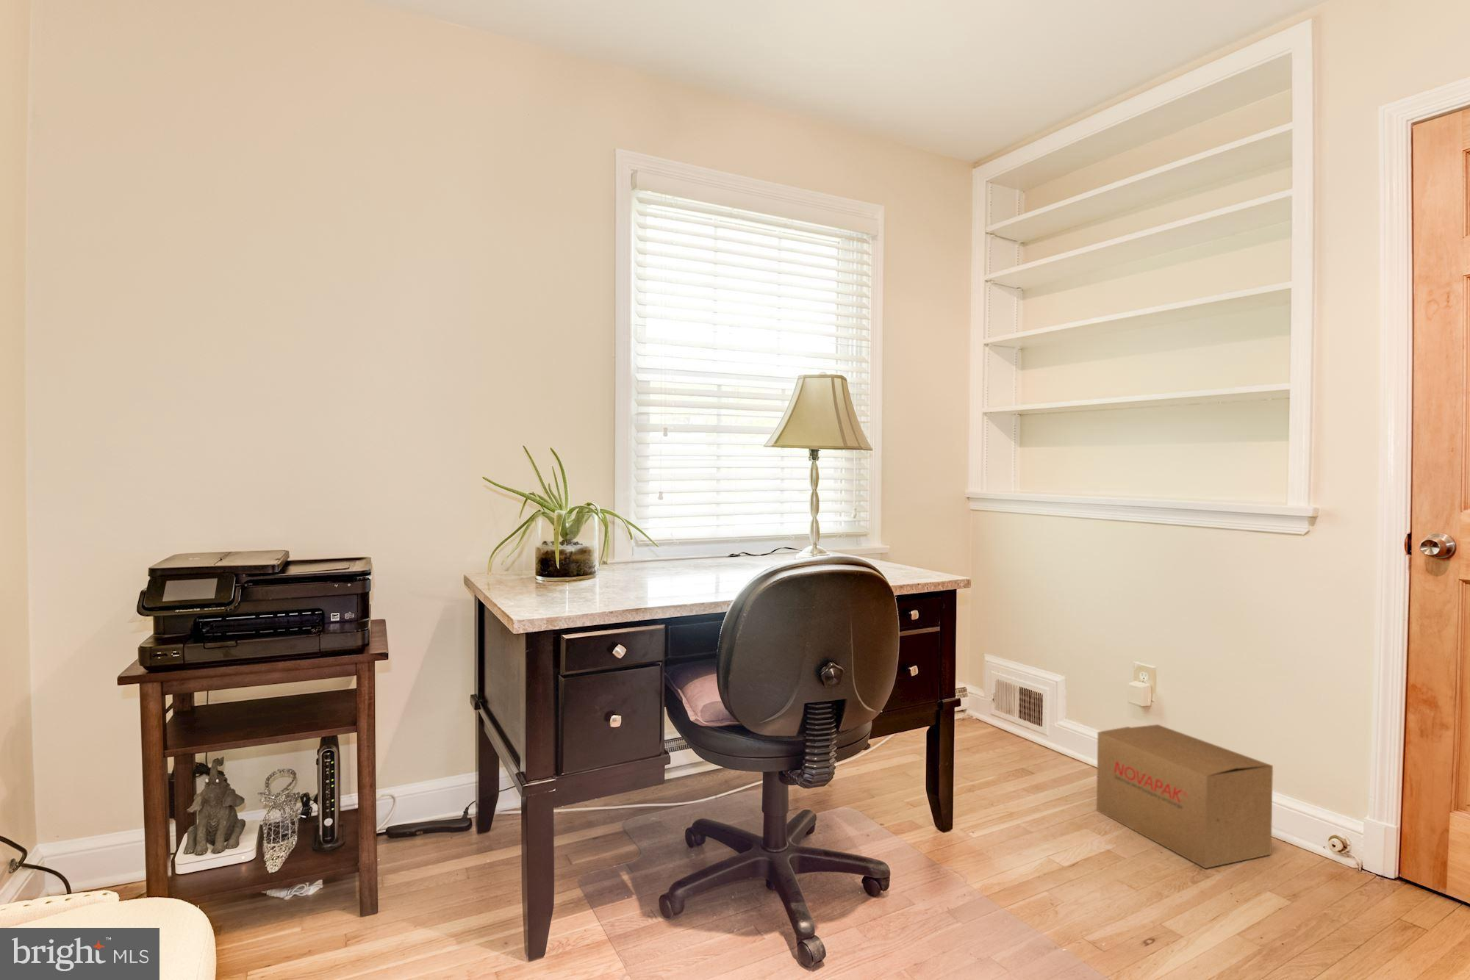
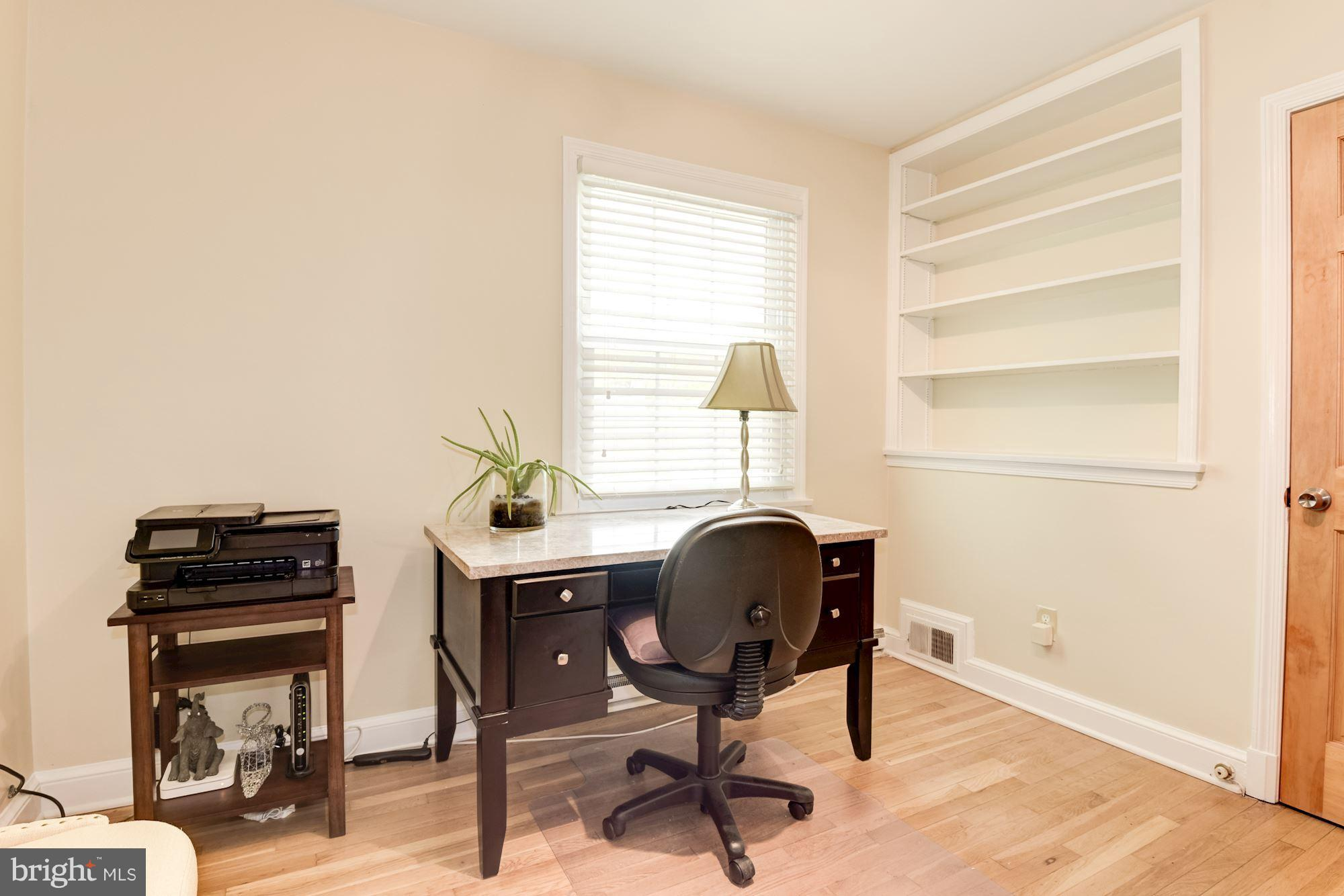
- cardboard box [1096,724,1274,870]
